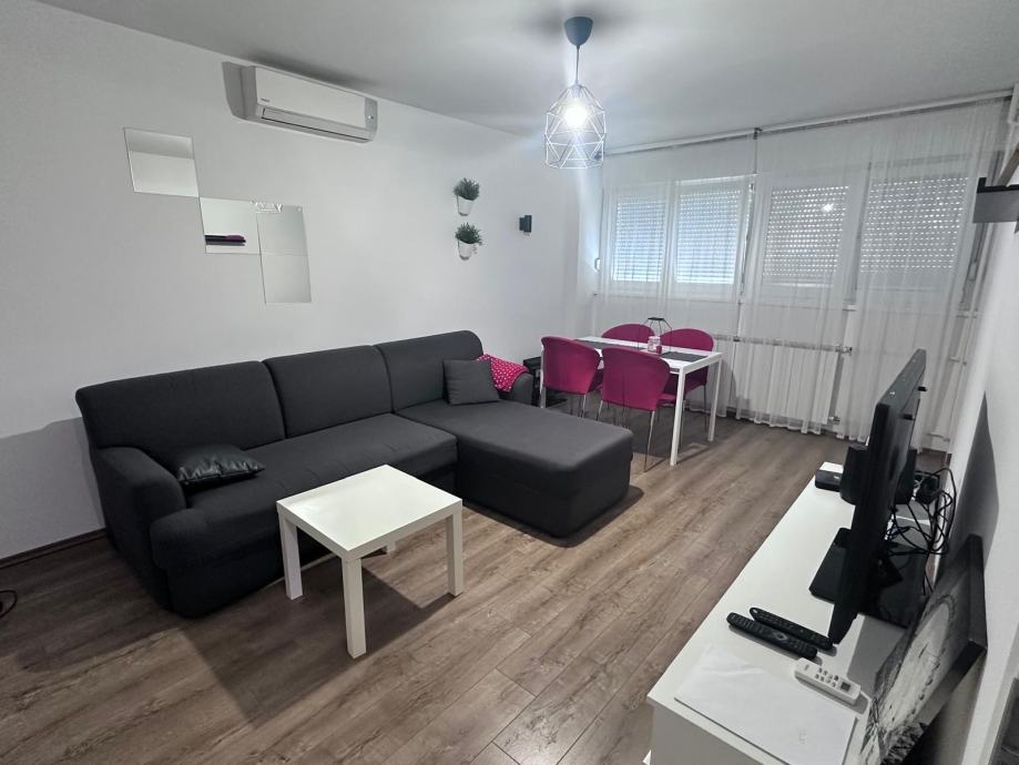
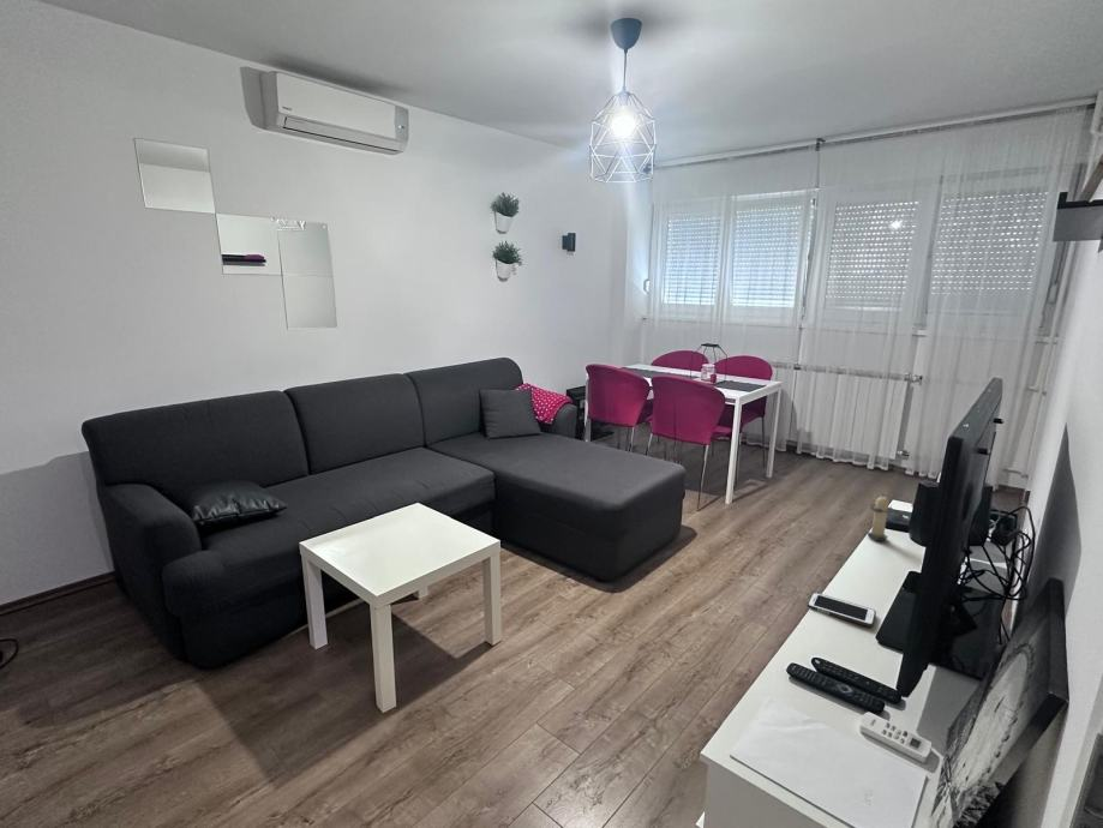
+ candle [867,492,894,541]
+ cell phone [805,592,877,628]
